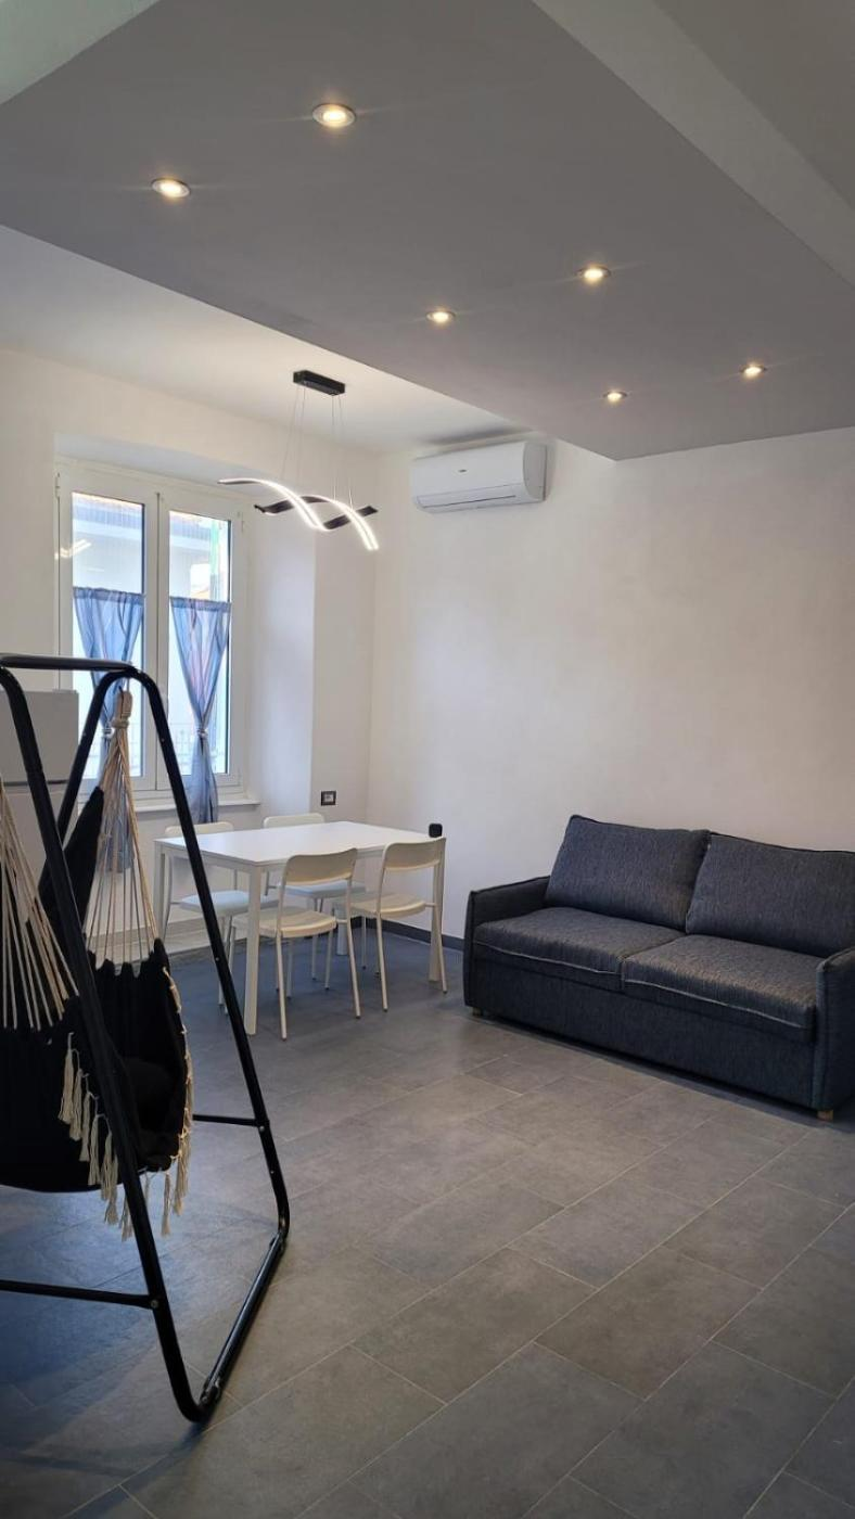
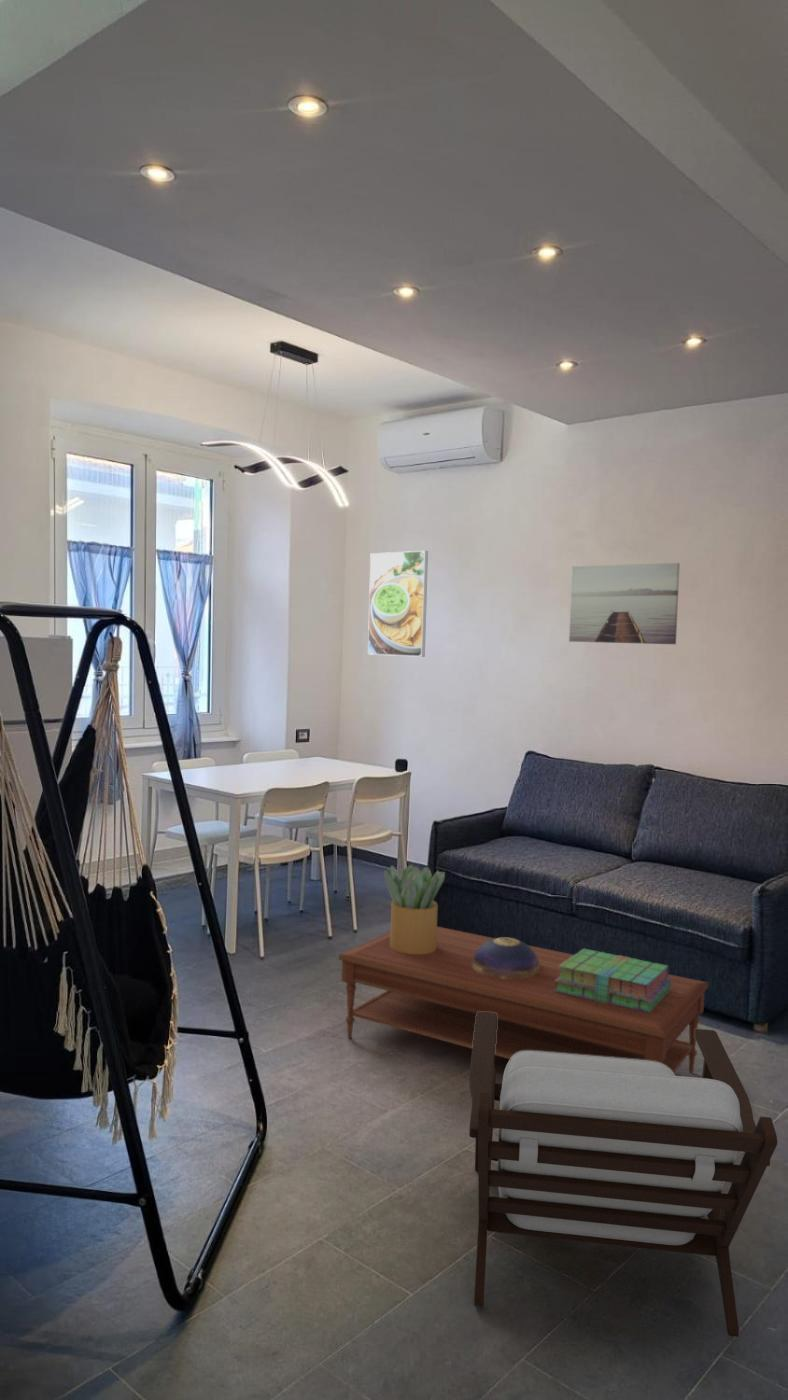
+ armchair [468,1012,778,1338]
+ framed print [367,550,429,658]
+ stack of books [554,948,671,1013]
+ wall art [568,562,681,645]
+ coffee table [338,926,709,1074]
+ decorative bowl [472,936,540,979]
+ potted plant [383,863,446,954]
